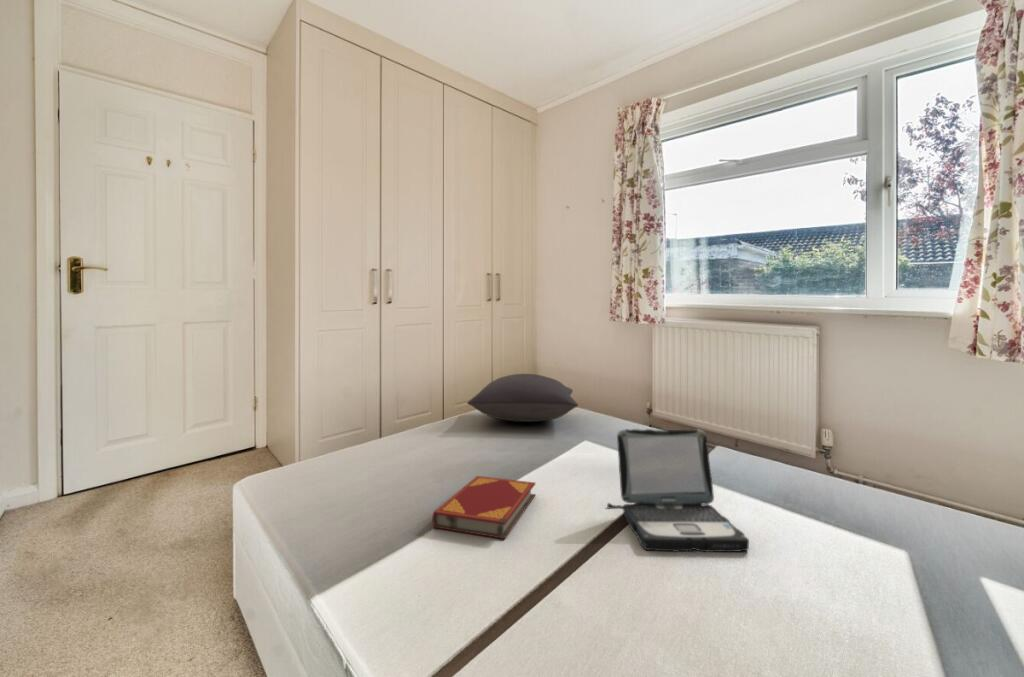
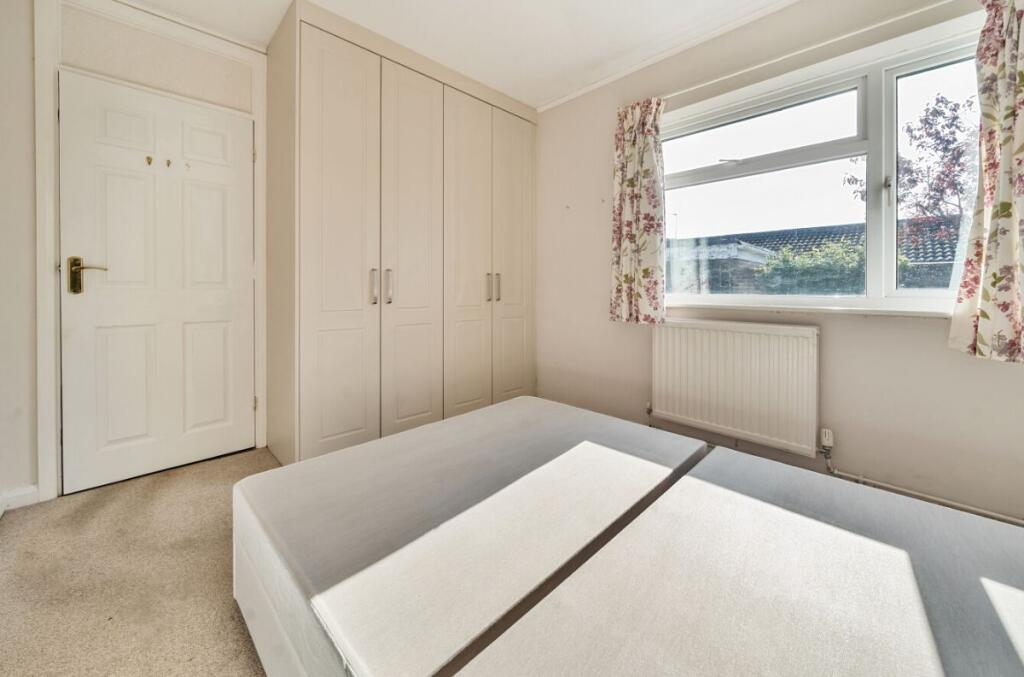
- pillow [466,373,579,423]
- laptop [606,428,750,553]
- hardback book [431,475,537,540]
